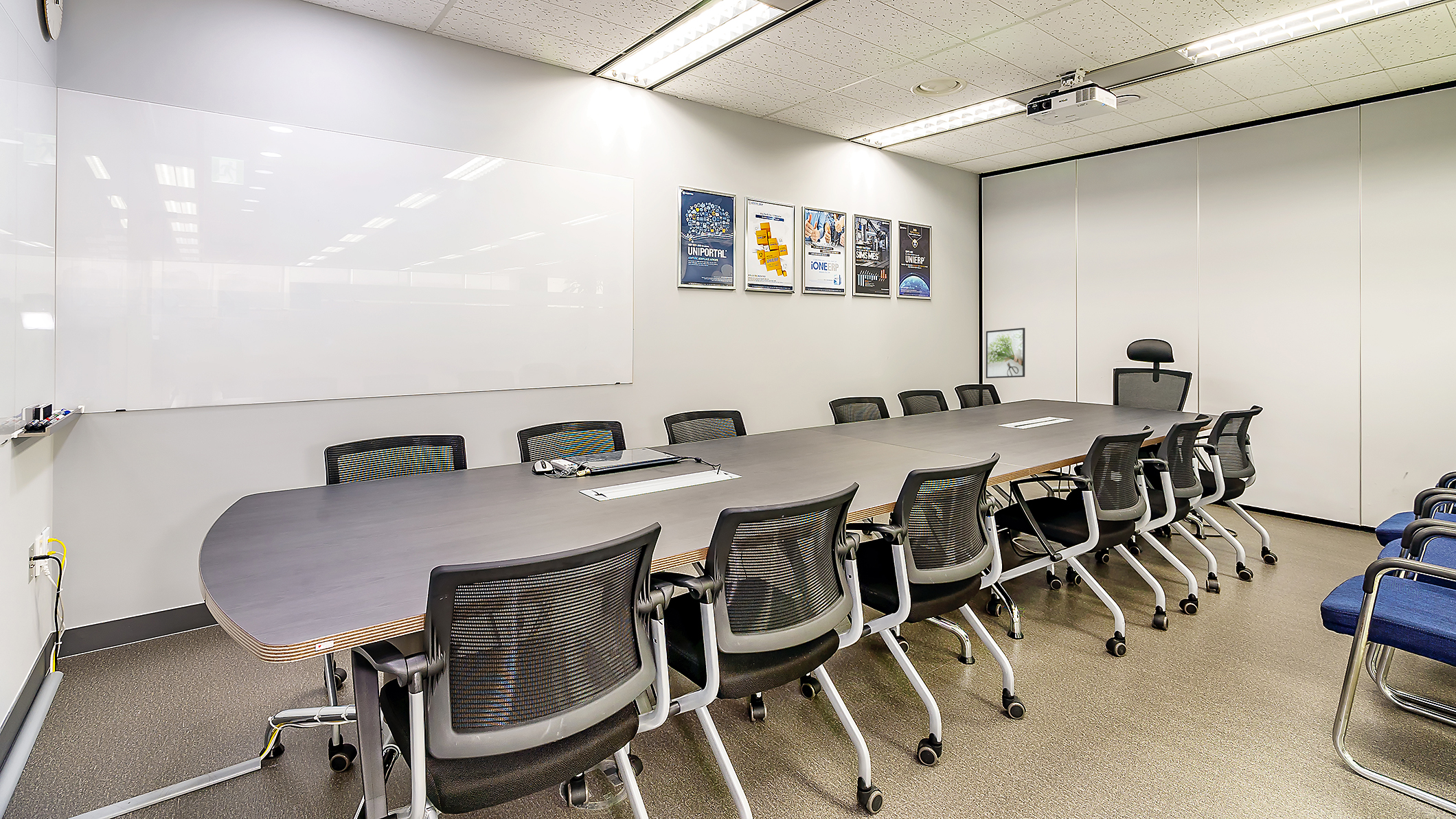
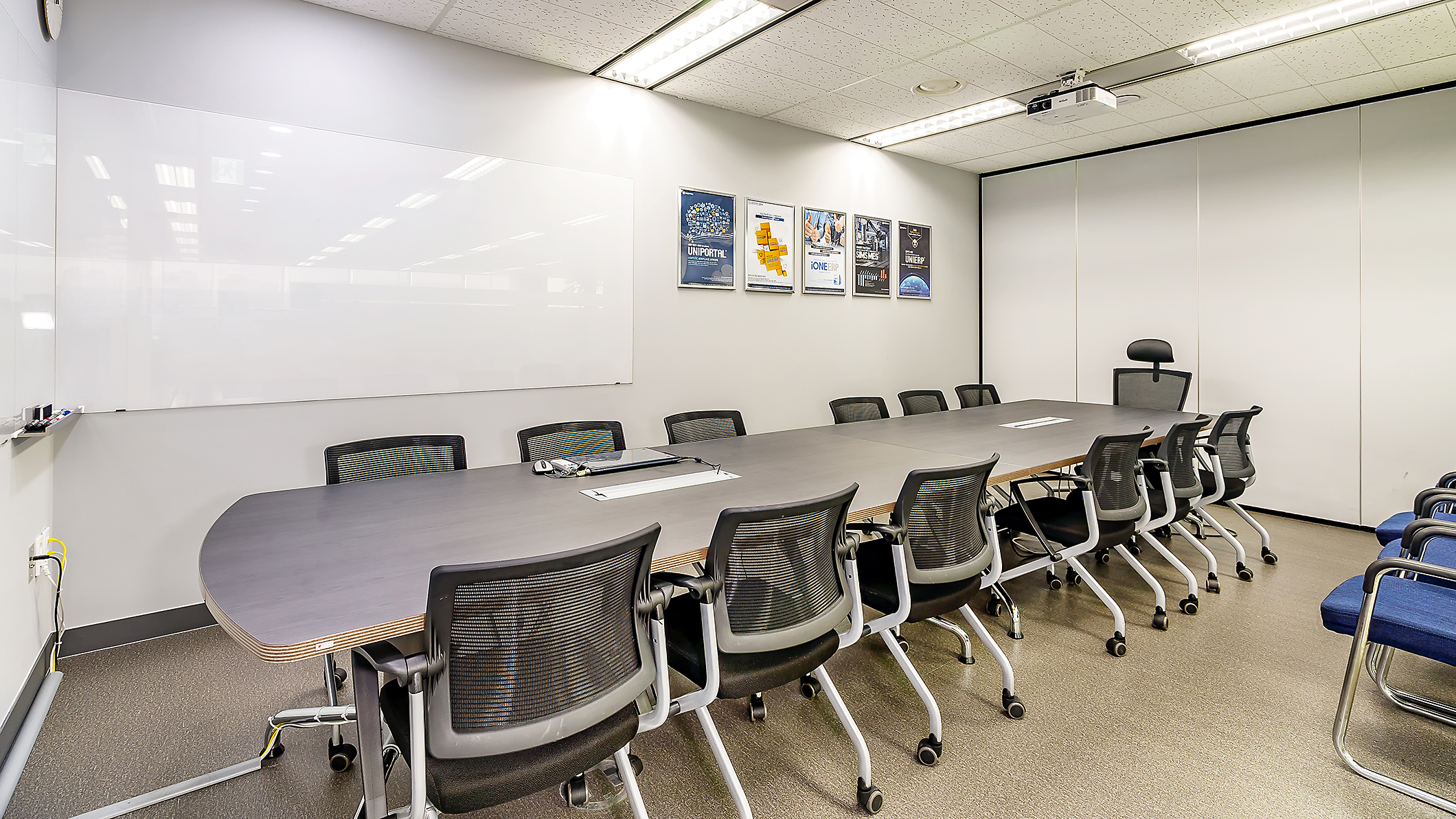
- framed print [986,327,1025,379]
